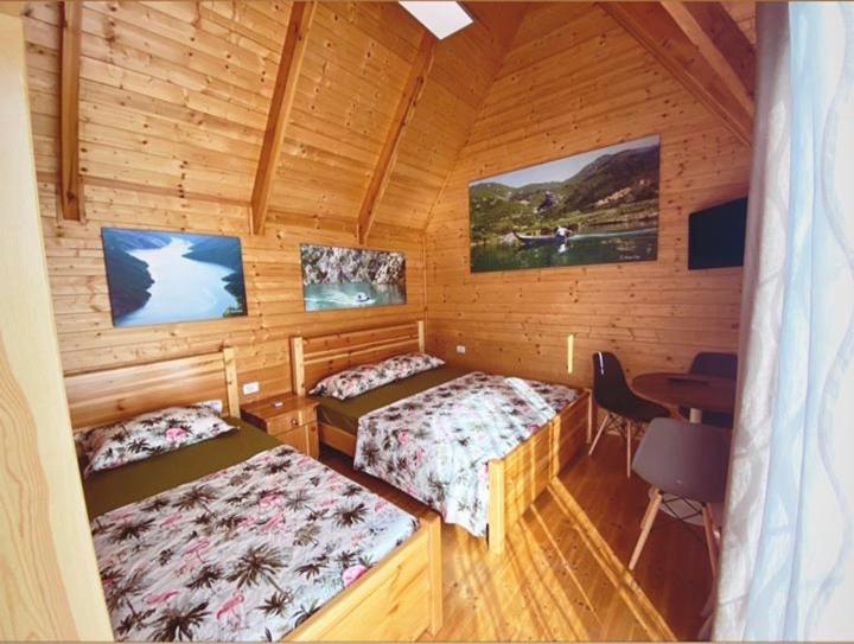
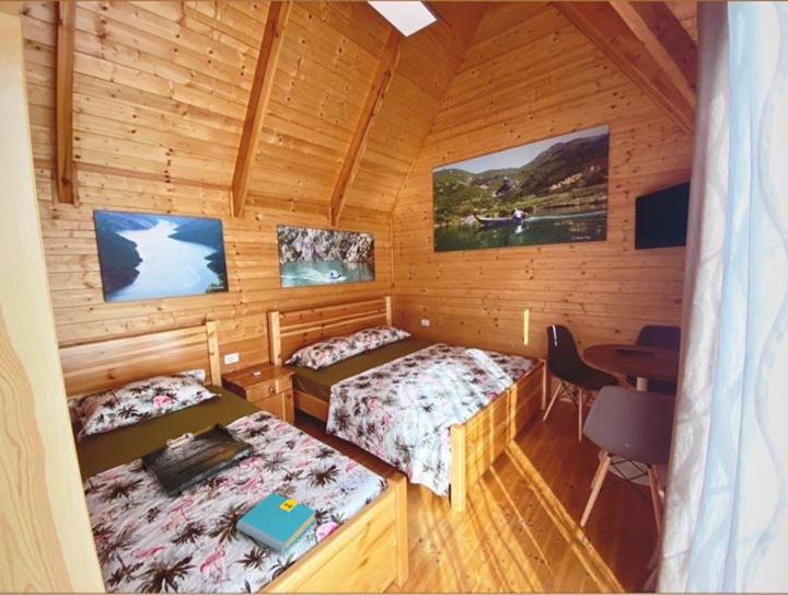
+ tray [139,422,255,499]
+ book [235,492,317,554]
